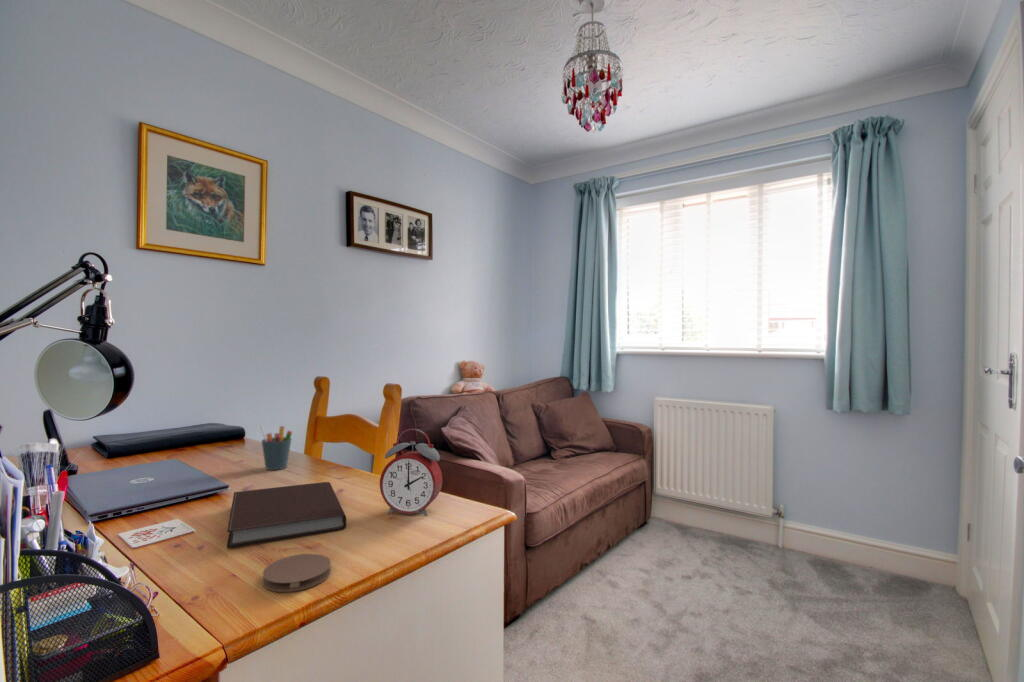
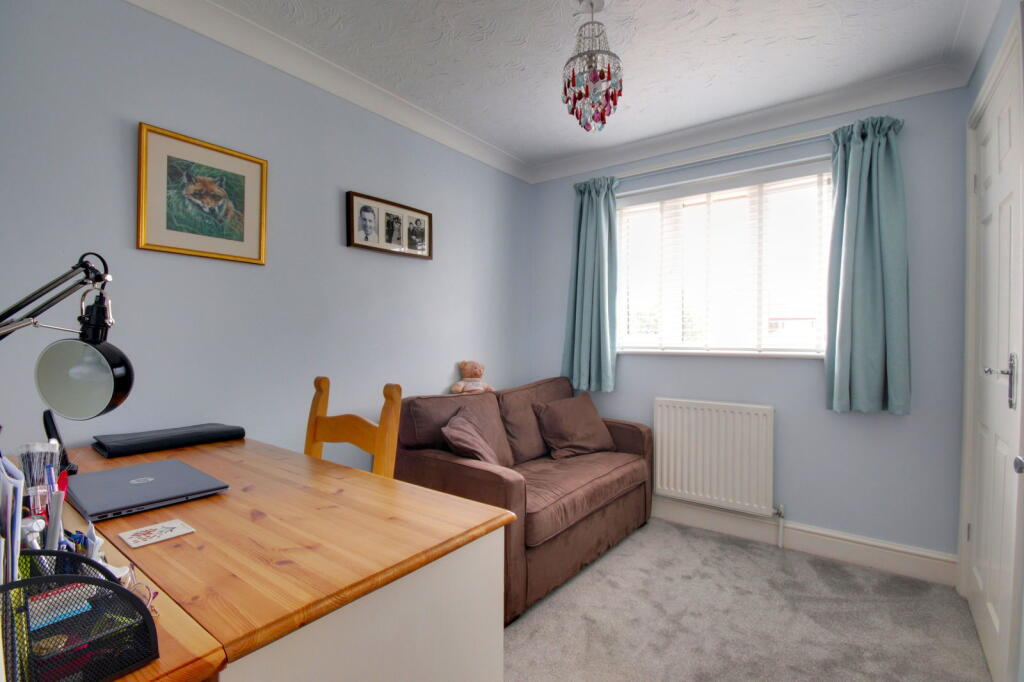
- notebook [226,481,347,549]
- coaster [261,553,332,593]
- alarm clock [379,428,443,517]
- pen holder [260,424,293,471]
